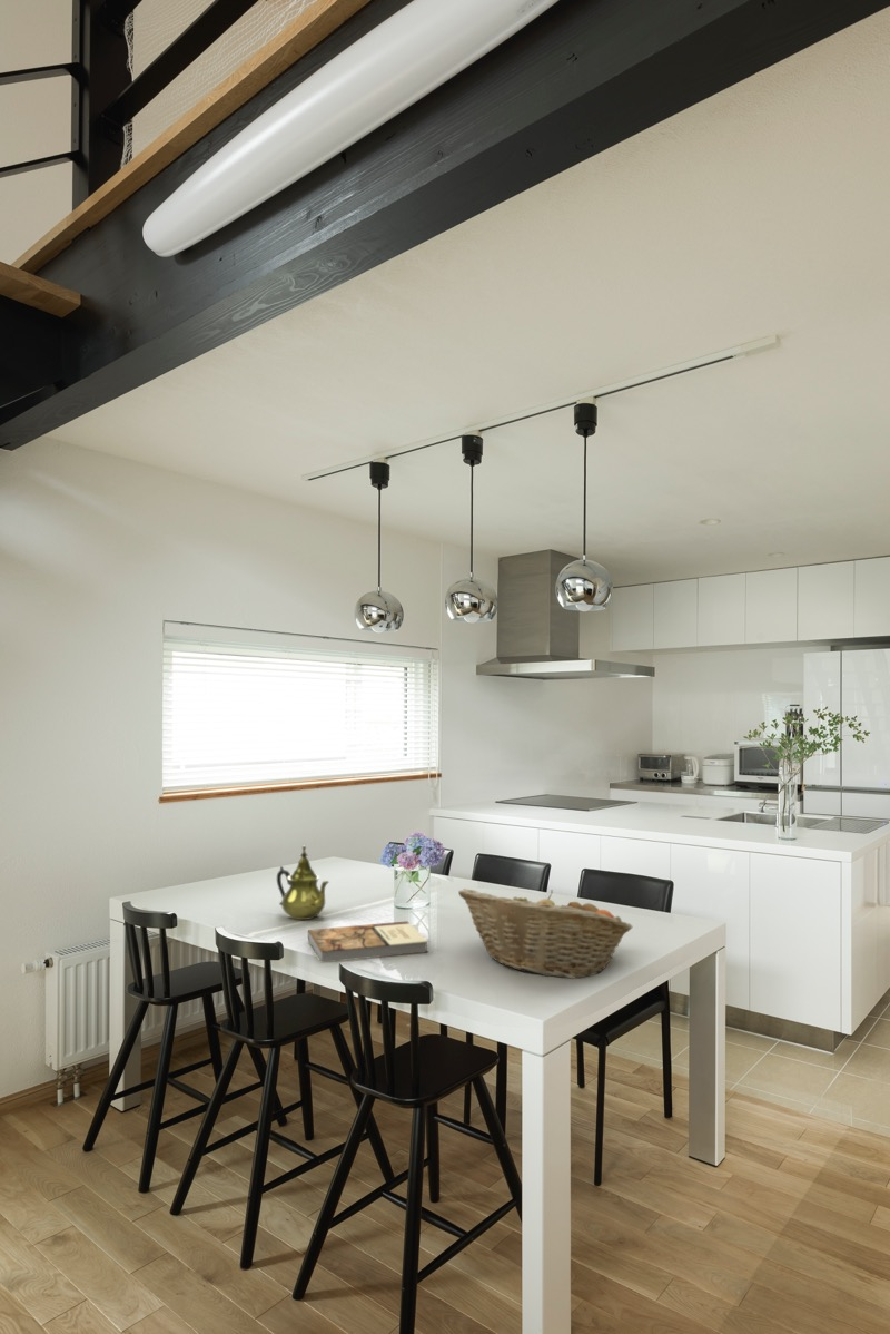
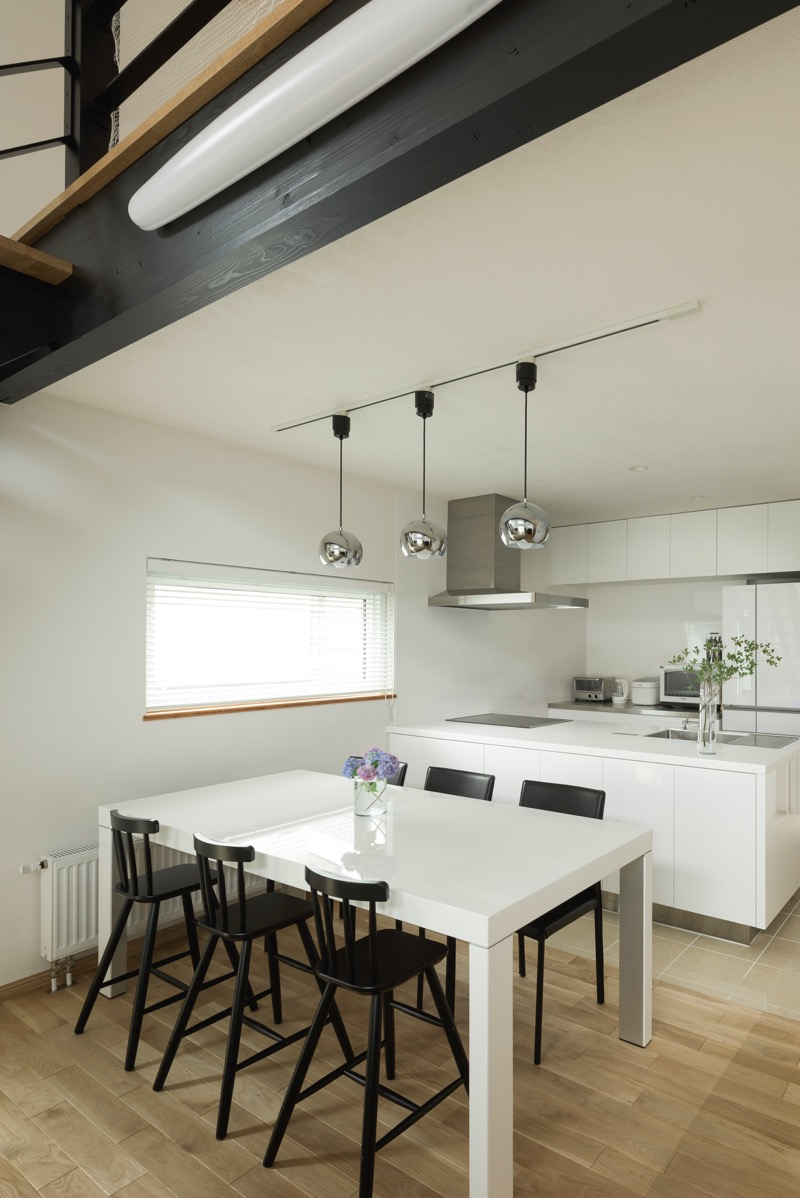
- book [307,920,429,963]
- teapot [276,845,330,921]
- fruit basket [457,887,633,980]
